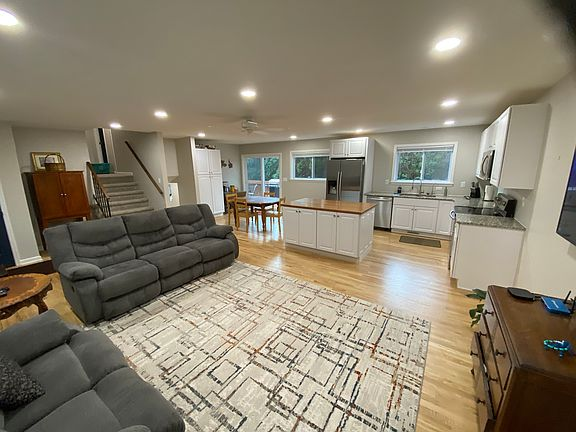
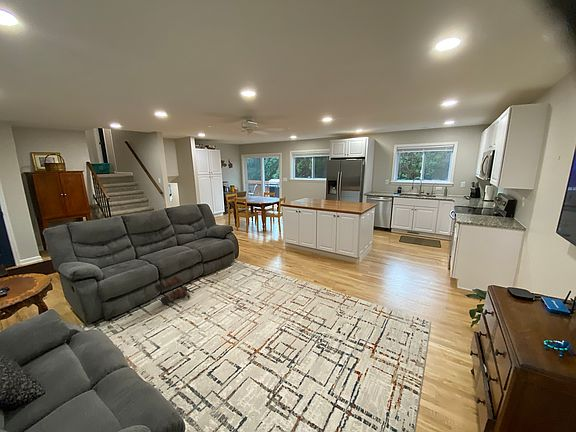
+ boots [154,274,191,306]
